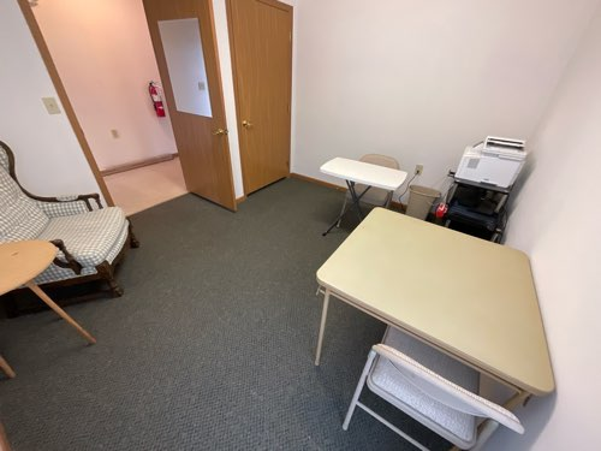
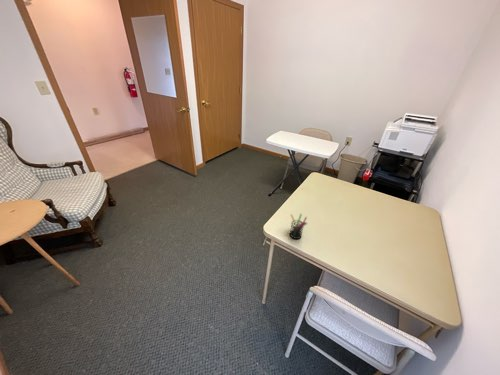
+ pen holder [289,213,308,240]
